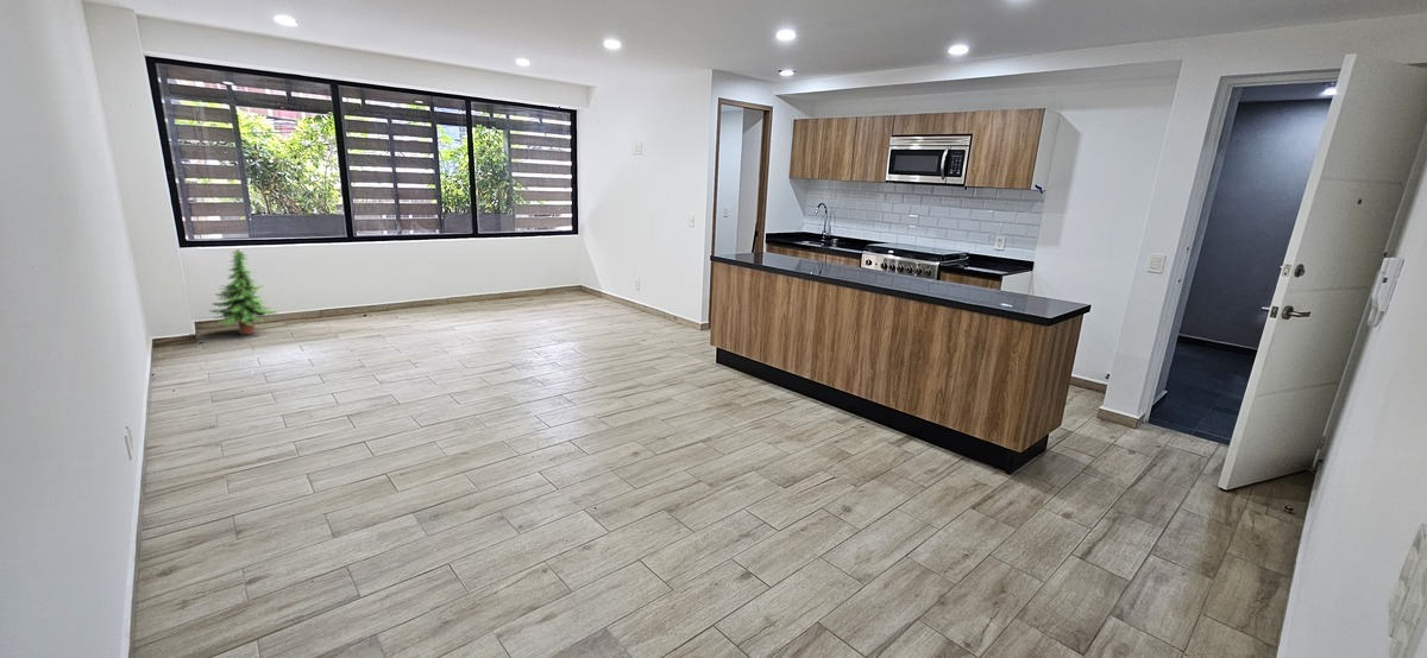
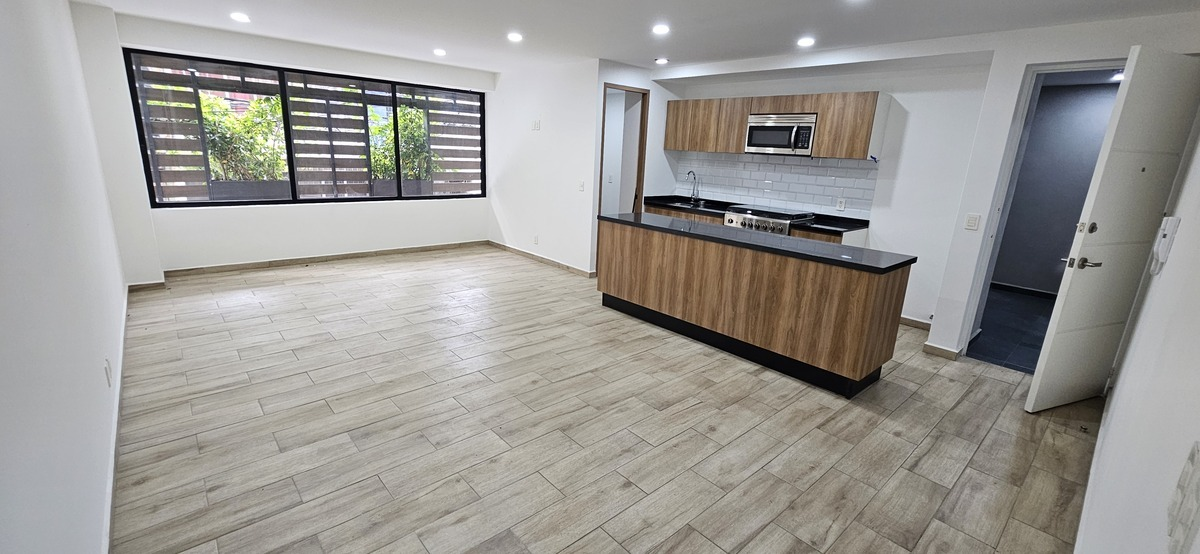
- tree [208,248,279,335]
